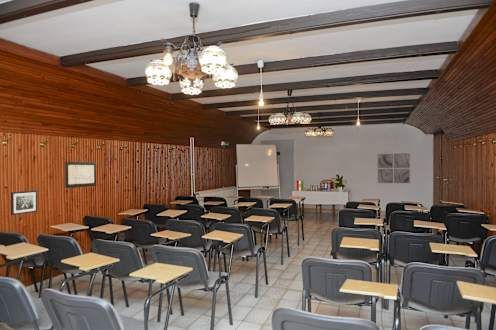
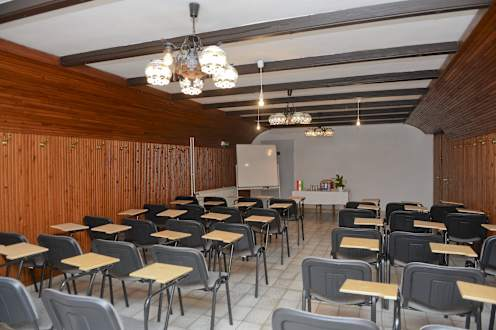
- wall art [10,190,38,216]
- wall art [377,152,411,184]
- wall art [64,161,97,189]
